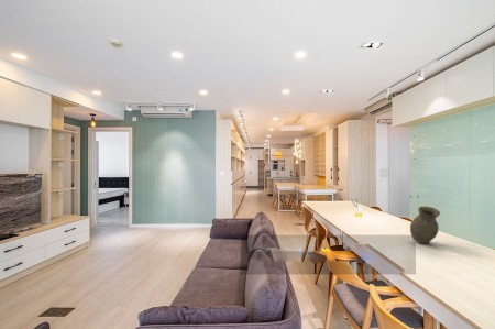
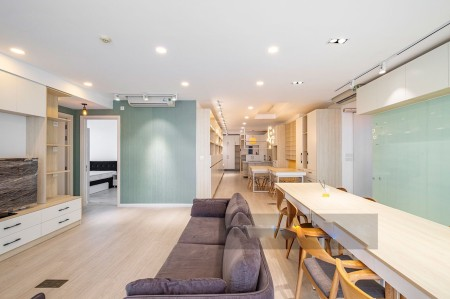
- vase [409,206,441,244]
